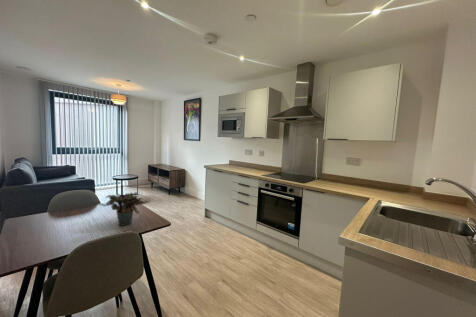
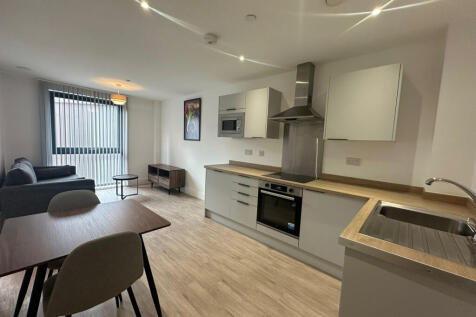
- potted plant [98,191,152,227]
